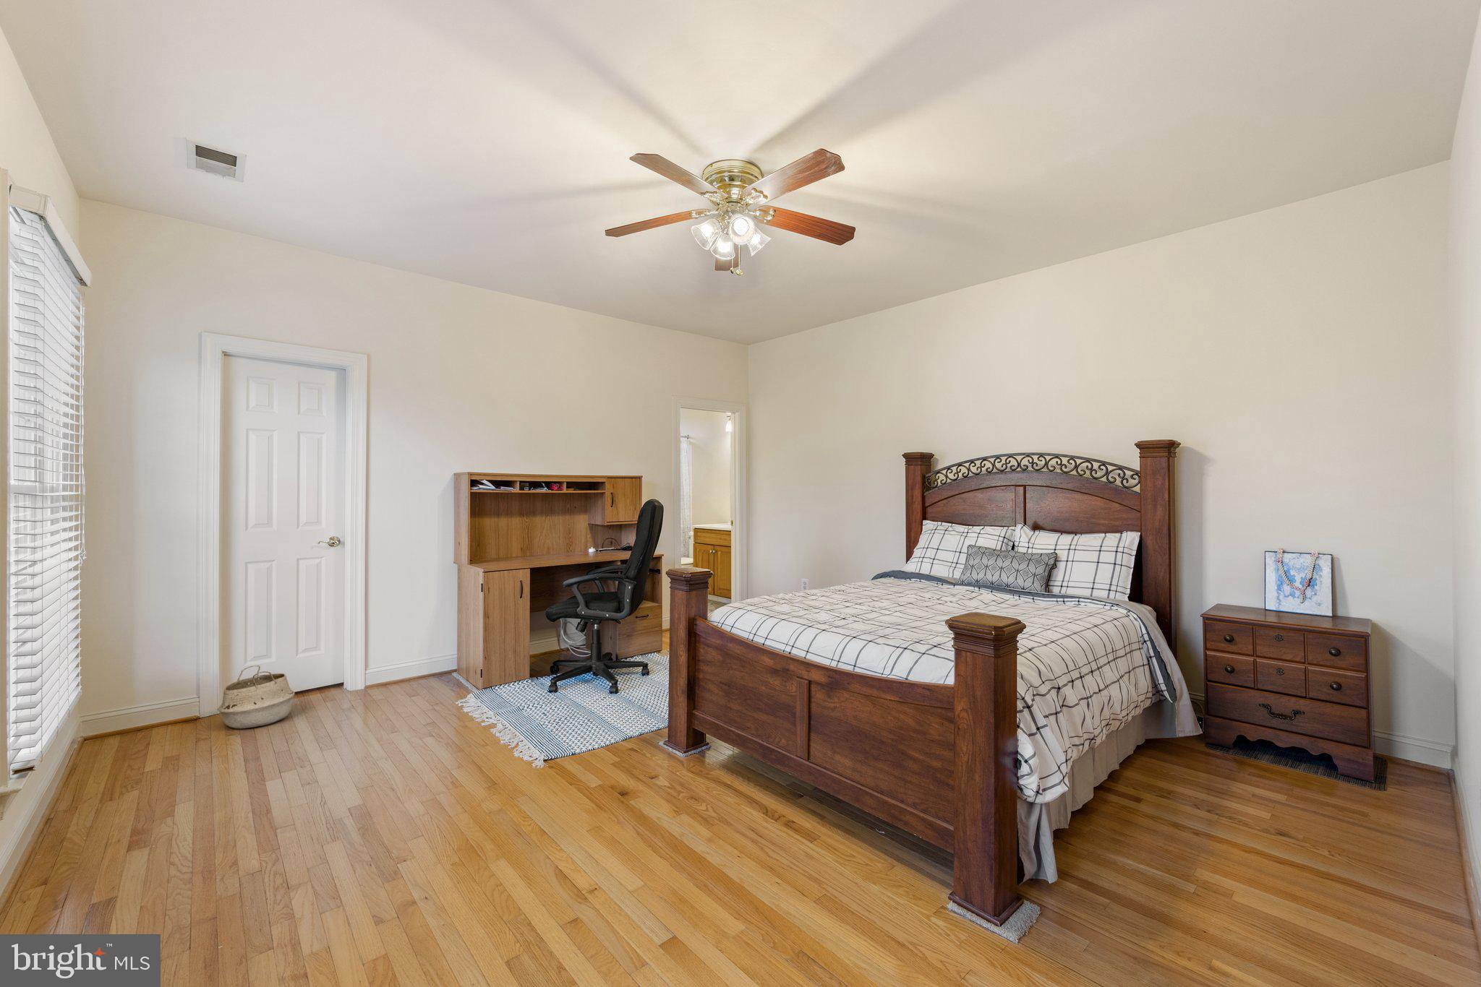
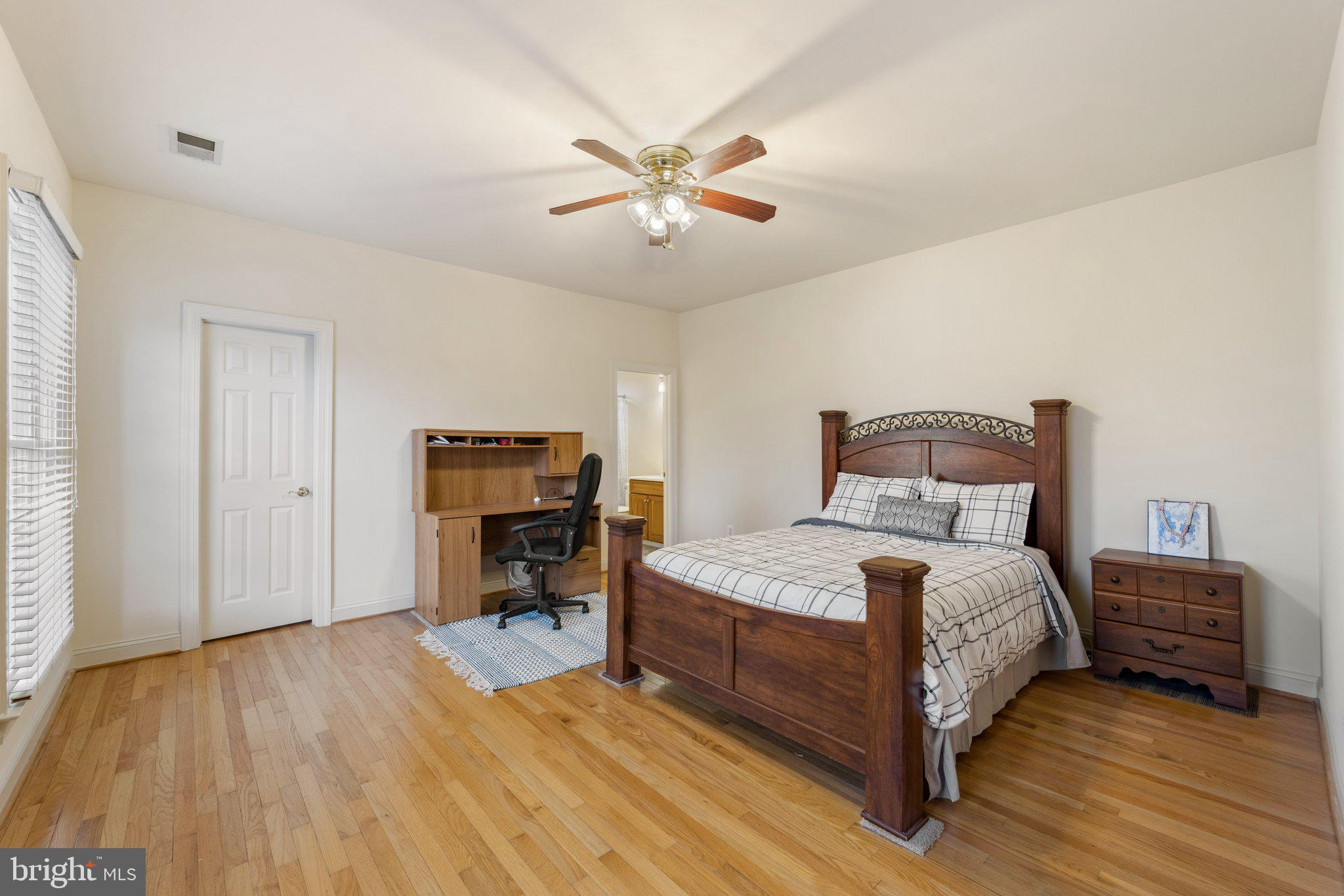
- woven basket [217,664,295,729]
